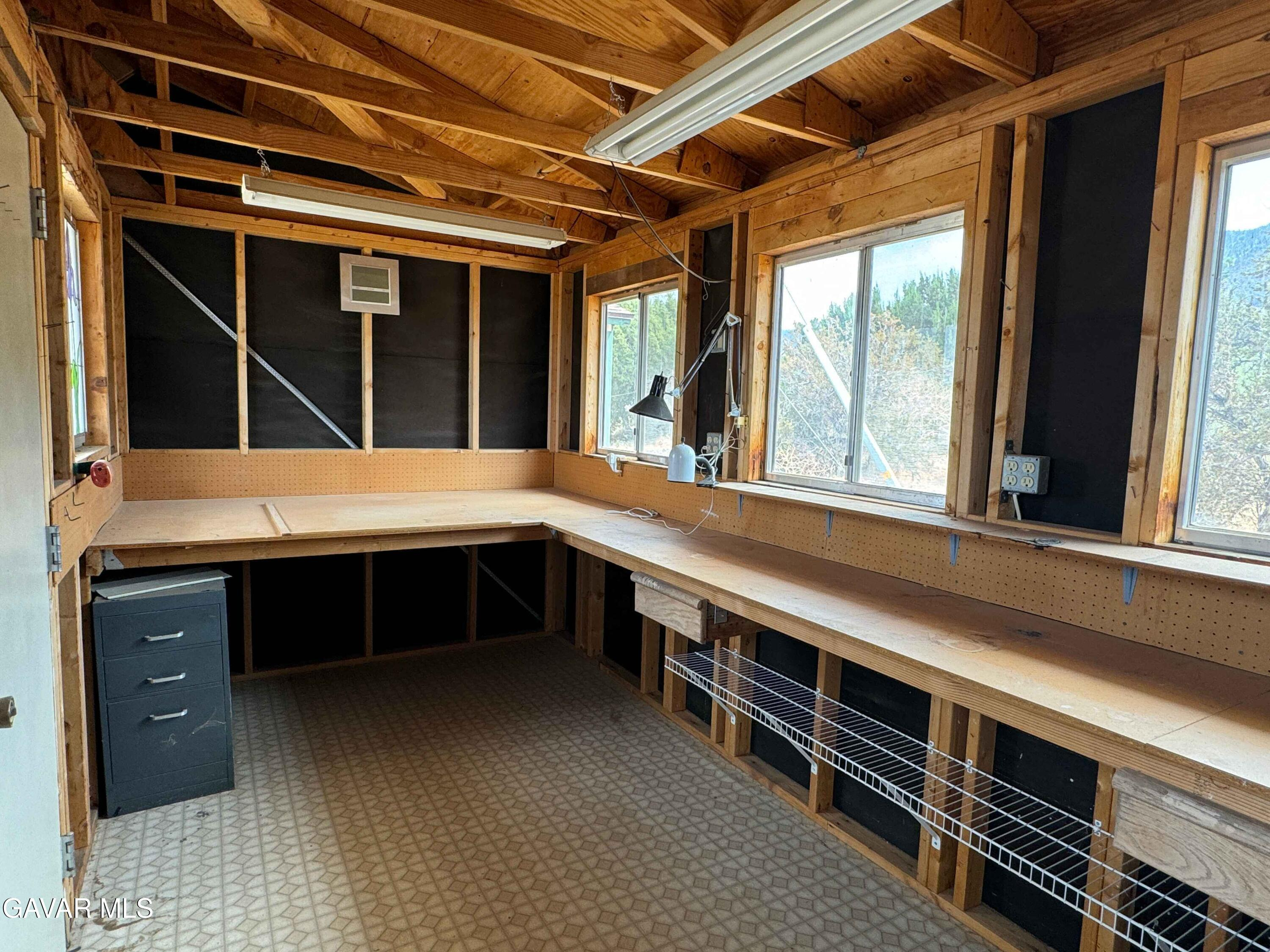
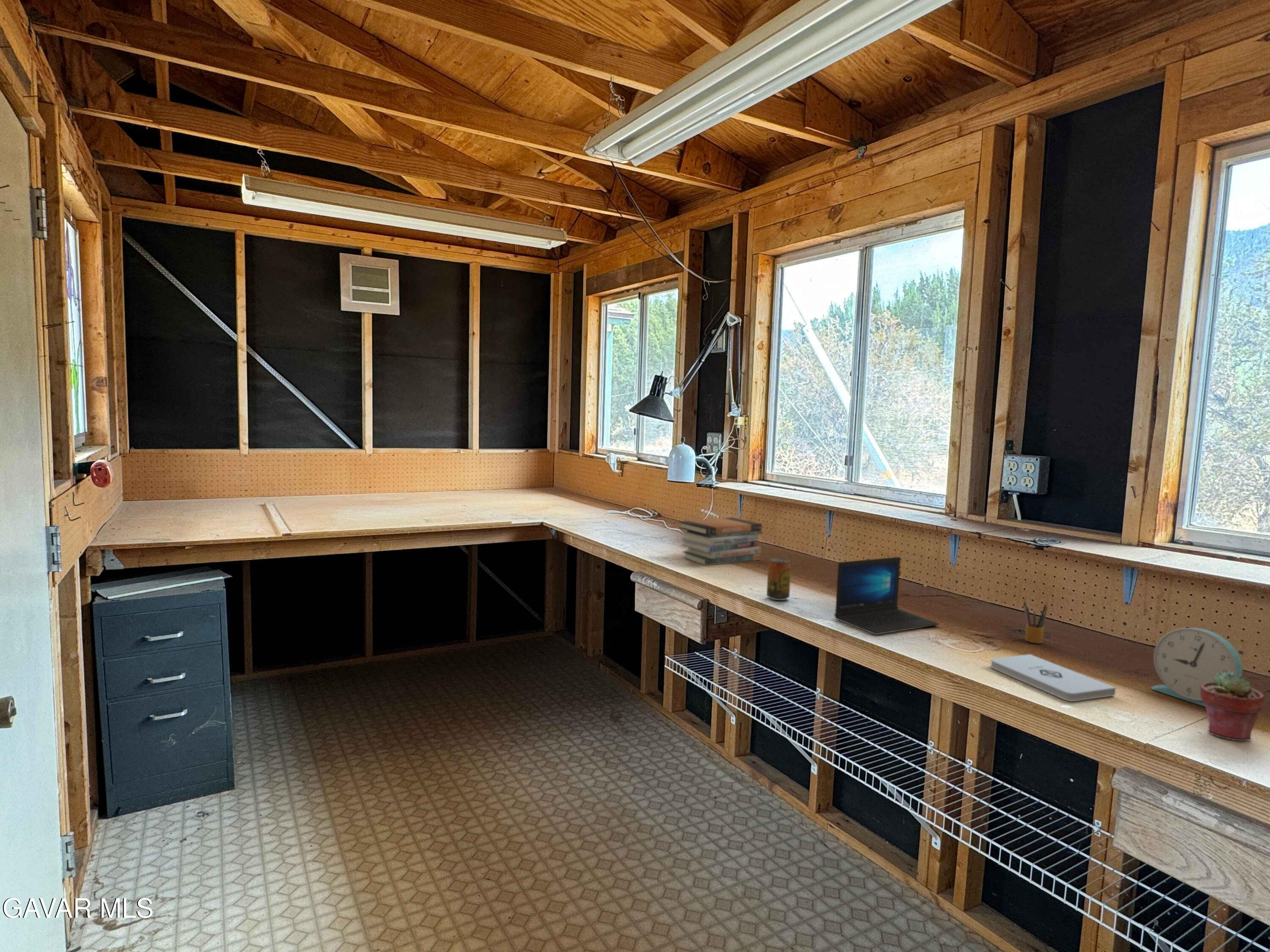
+ beverage can [766,558,792,601]
+ potted succulent [1200,671,1265,741]
+ laptop [834,556,939,635]
+ book stack [678,517,763,566]
+ alarm clock [1151,627,1243,707]
+ notepad [990,654,1116,702]
+ pencil box [1023,600,1048,644]
